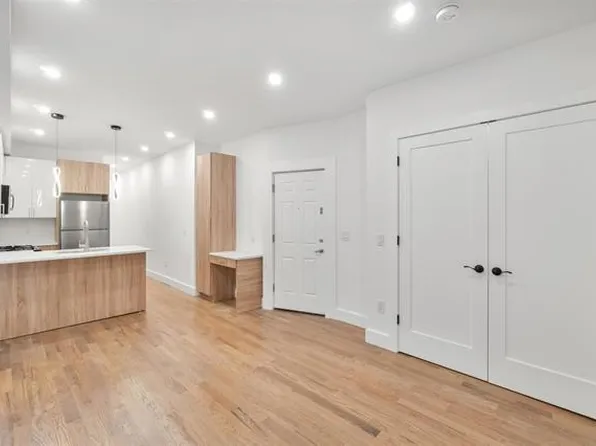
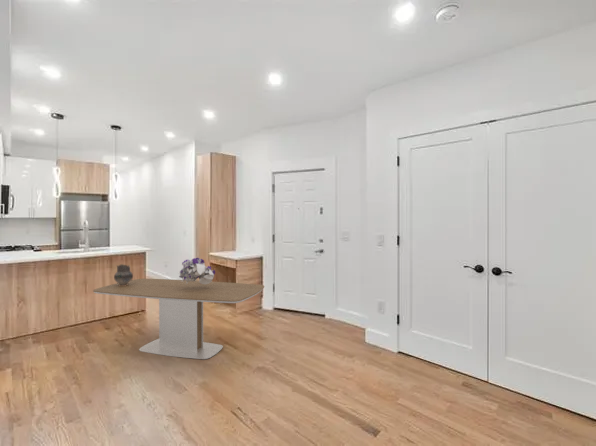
+ ceramic jug [113,263,134,286]
+ bouquet [177,257,216,284]
+ dining table [92,278,265,360]
